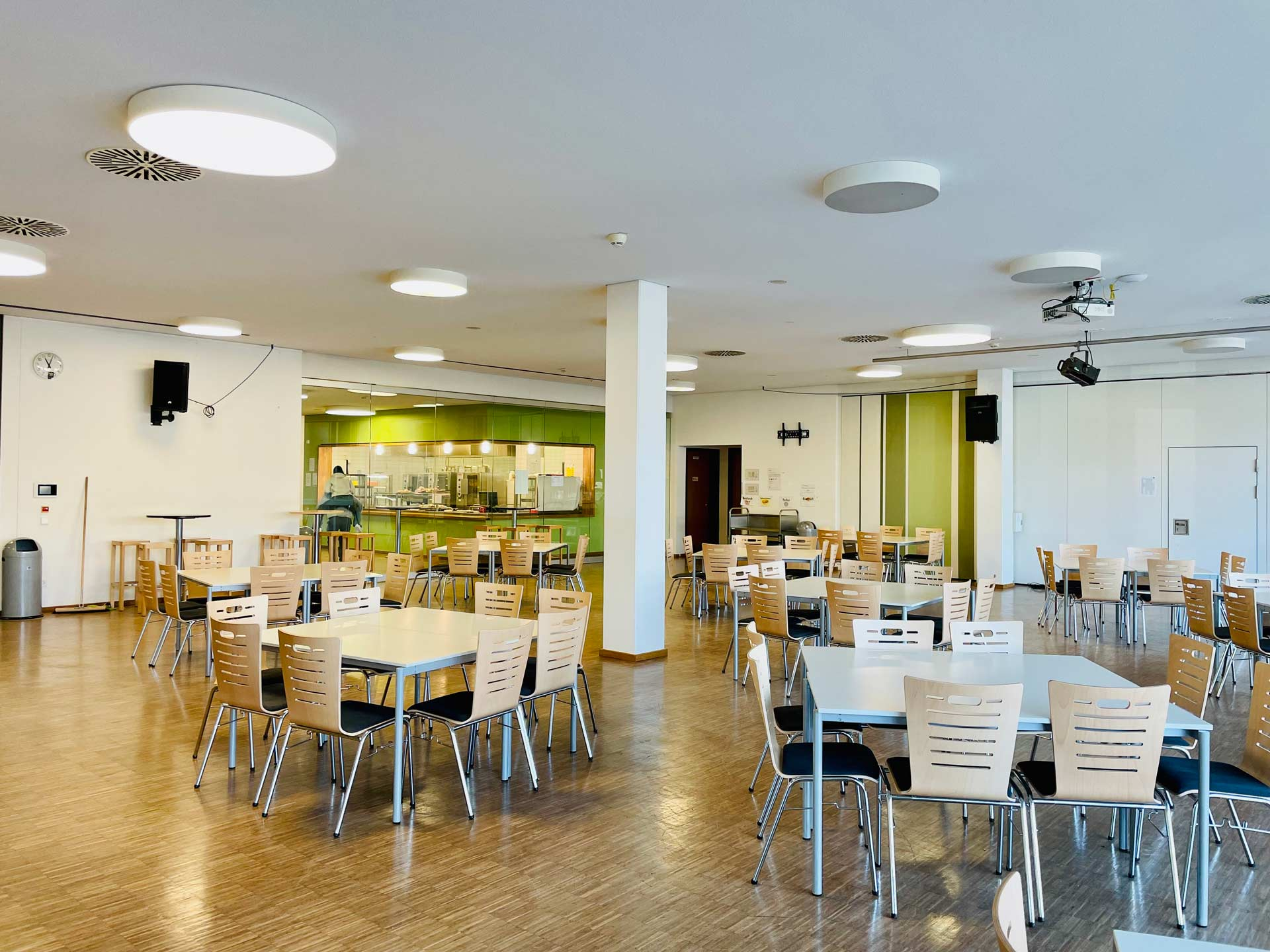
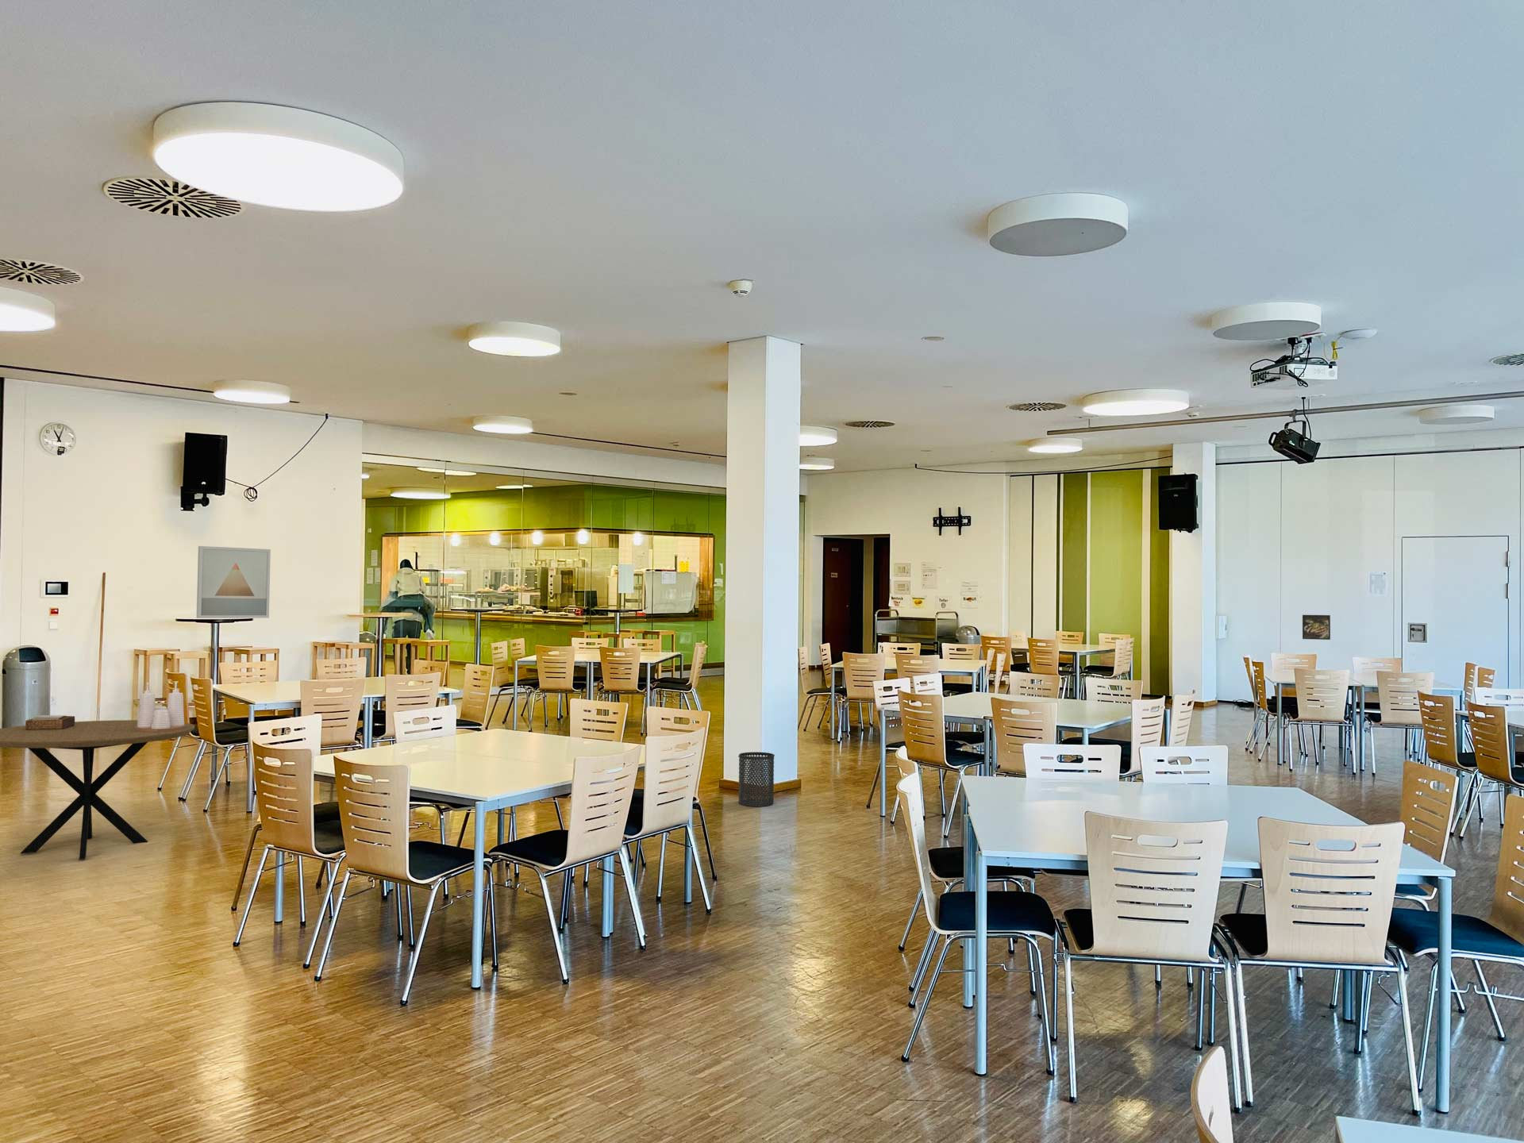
+ trash can [737,752,775,807]
+ condiment set [134,681,186,732]
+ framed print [1302,615,1331,641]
+ dining table [0,719,196,861]
+ wall art [196,545,271,620]
+ napkin holder [25,714,76,730]
